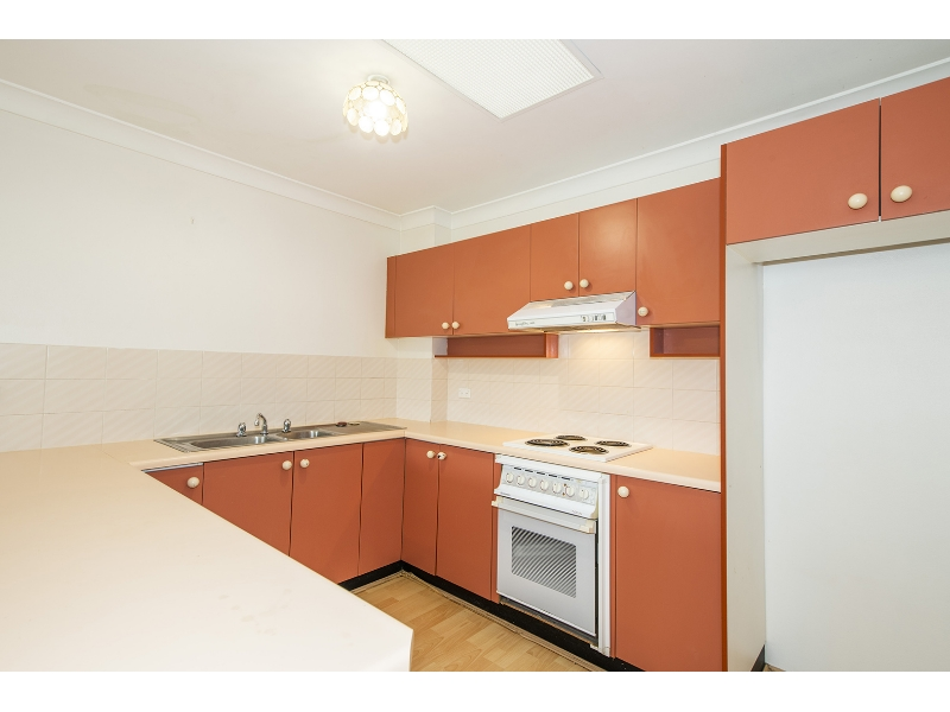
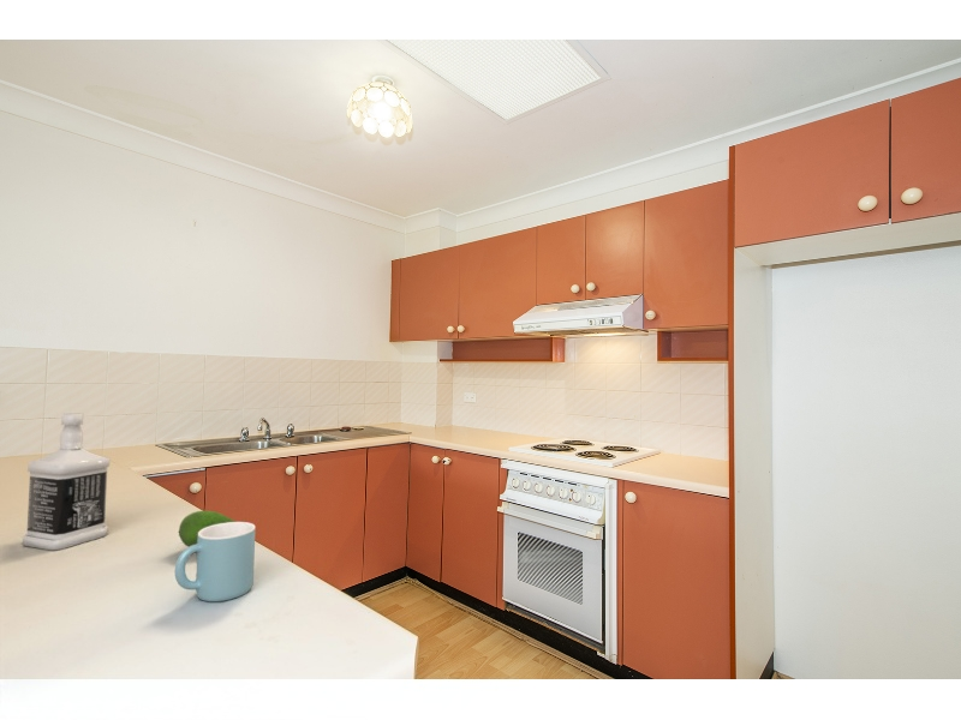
+ fruit [178,510,237,547]
+ bottle [22,413,112,552]
+ mug [174,521,256,602]
